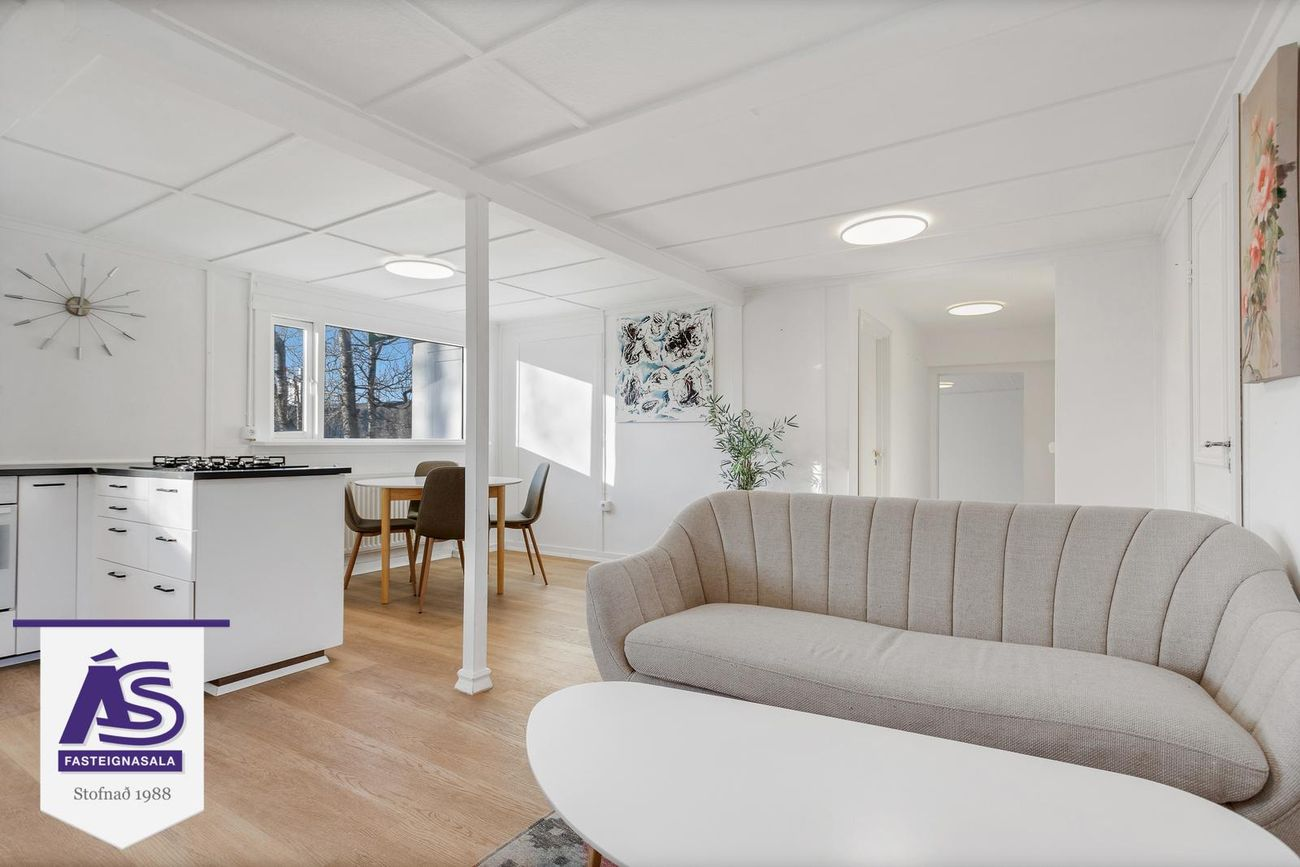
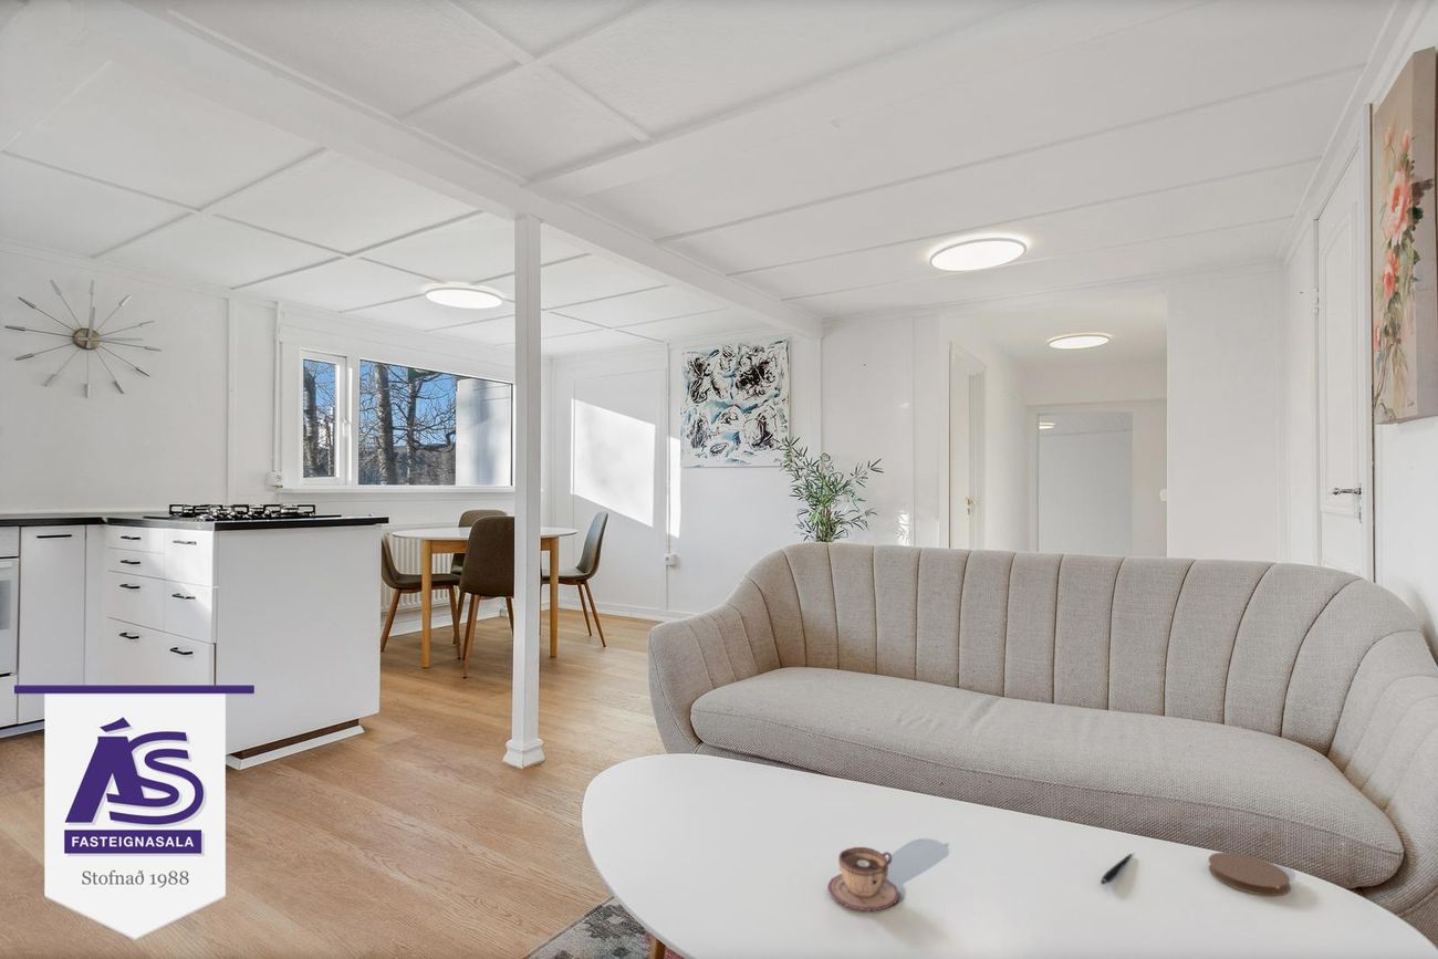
+ coaster [1208,851,1291,897]
+ pen [1100,853,1133,886]
+ teacup [826,846,900,913]
